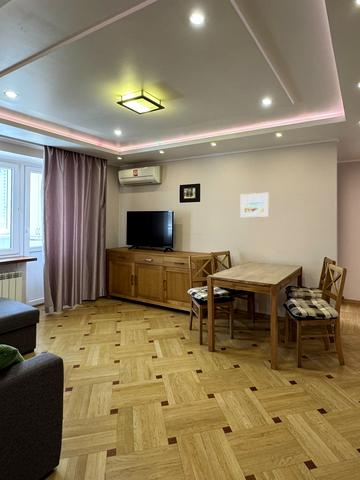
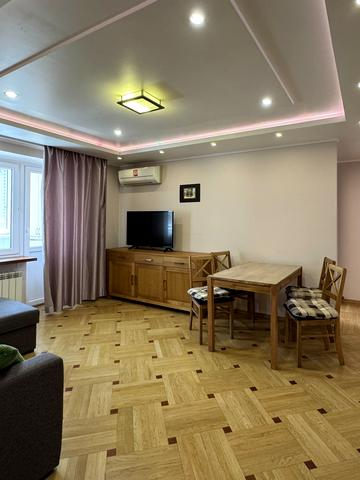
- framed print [239,192,269,218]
